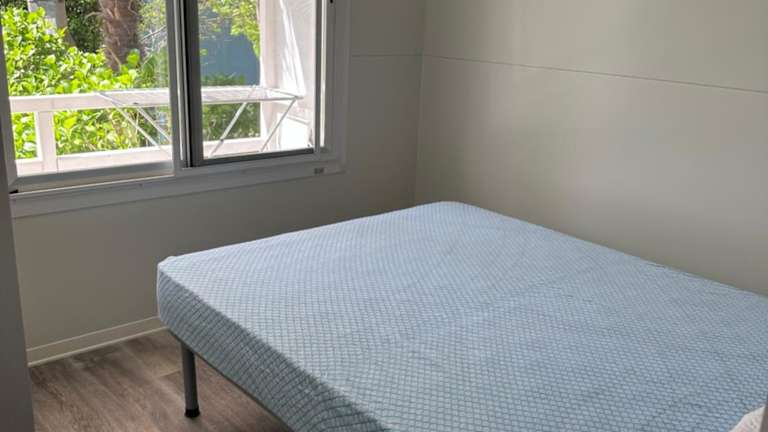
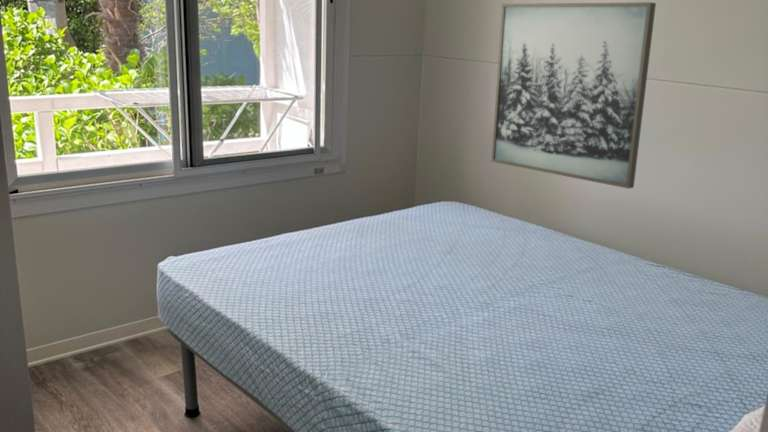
+ wall art [491,1,657,190]
